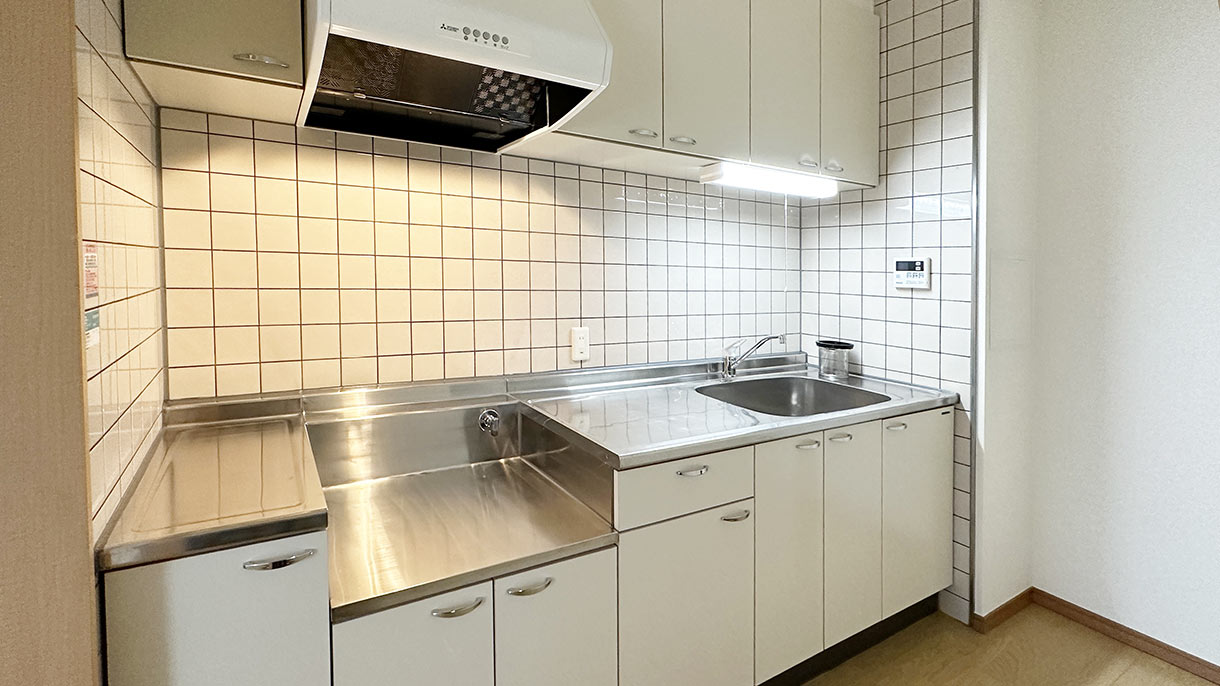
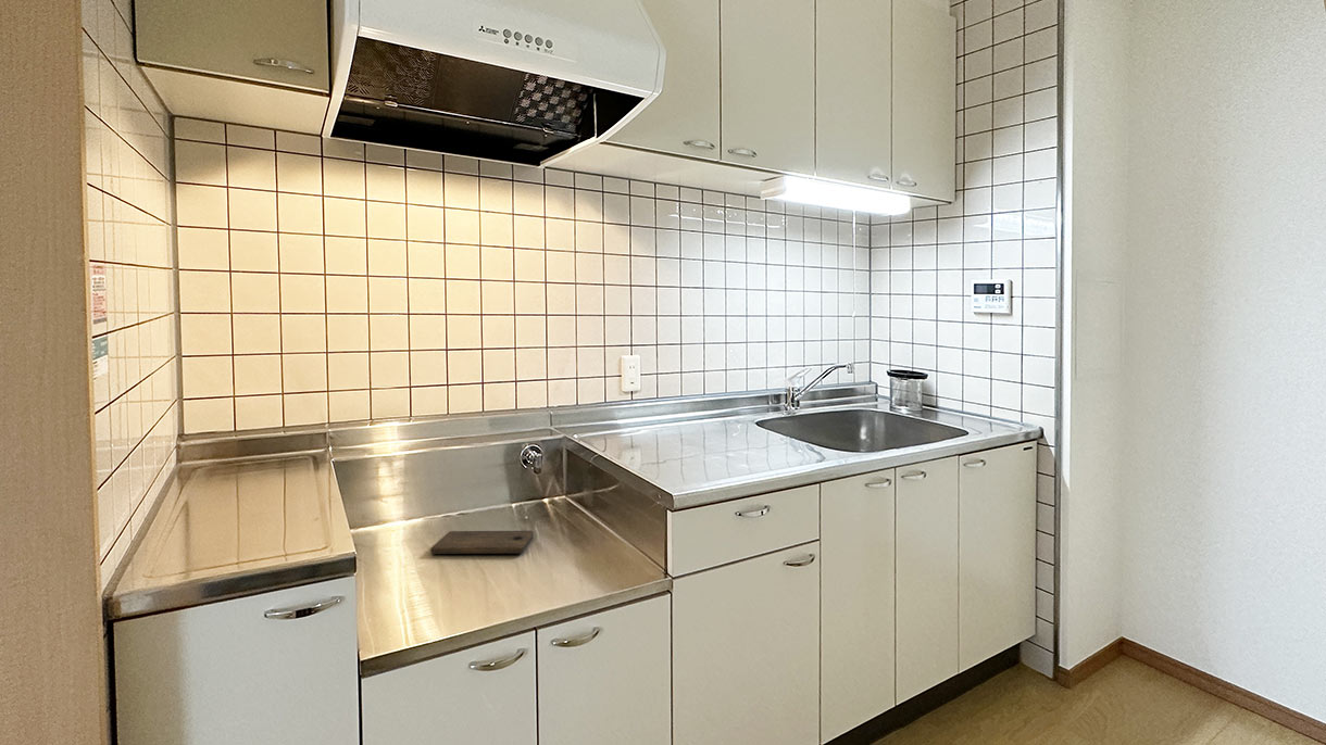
+ cutting board [429,530,535,555]
